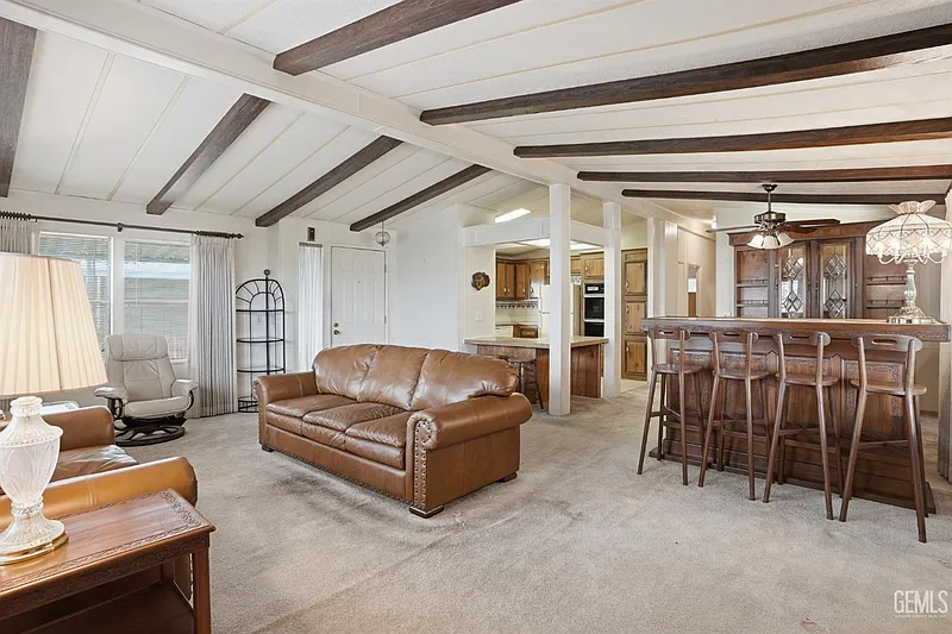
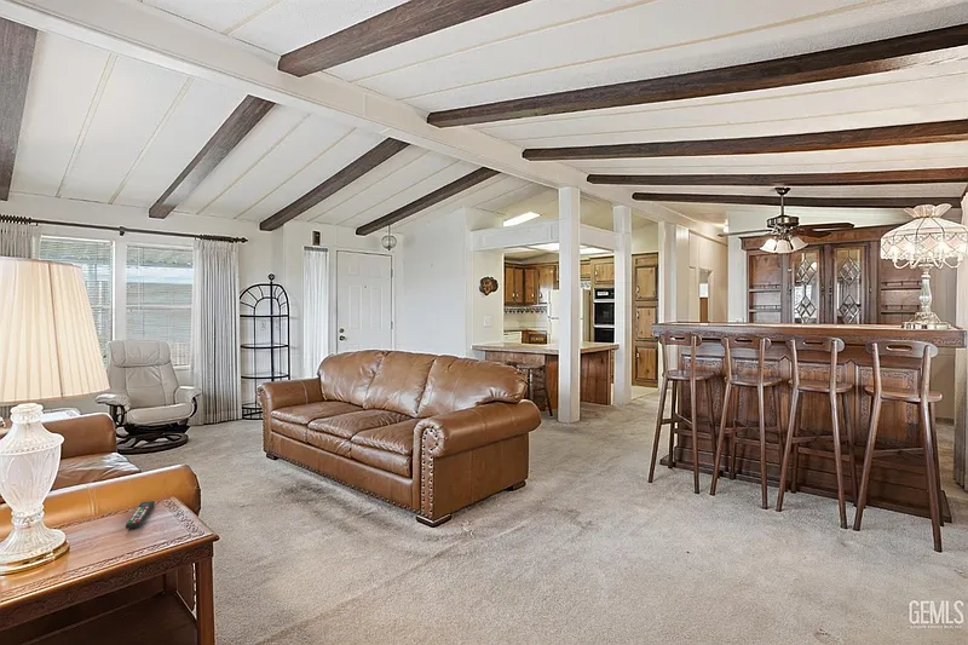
+ remote control [125,500,156,530]
